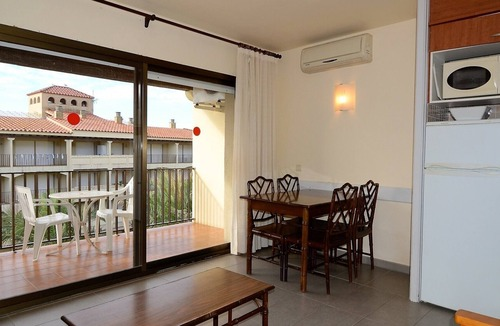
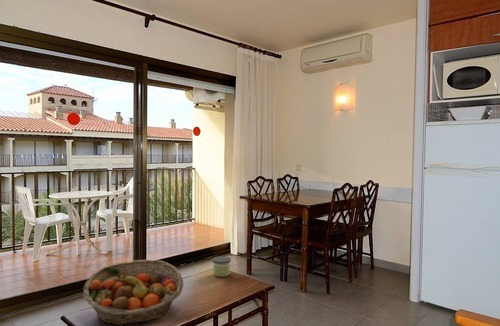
+ candle [211,255,232,278]
+ fruit basket [82,259,184,326]
